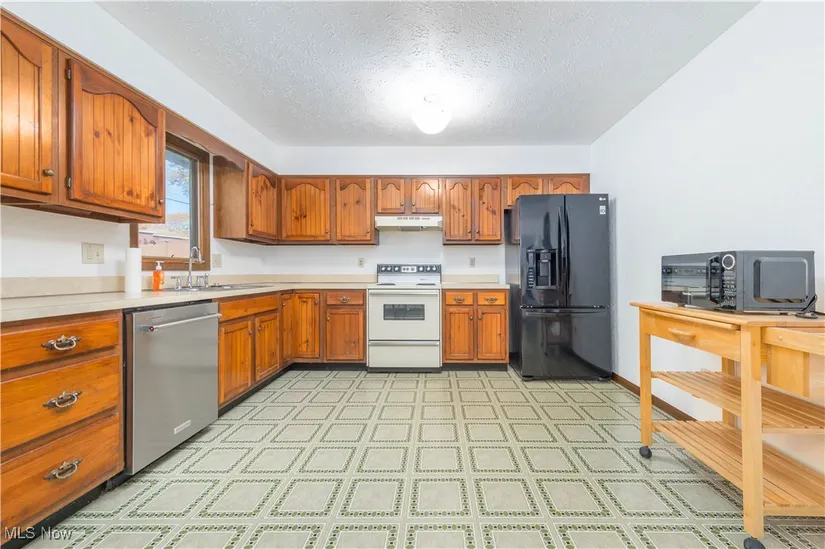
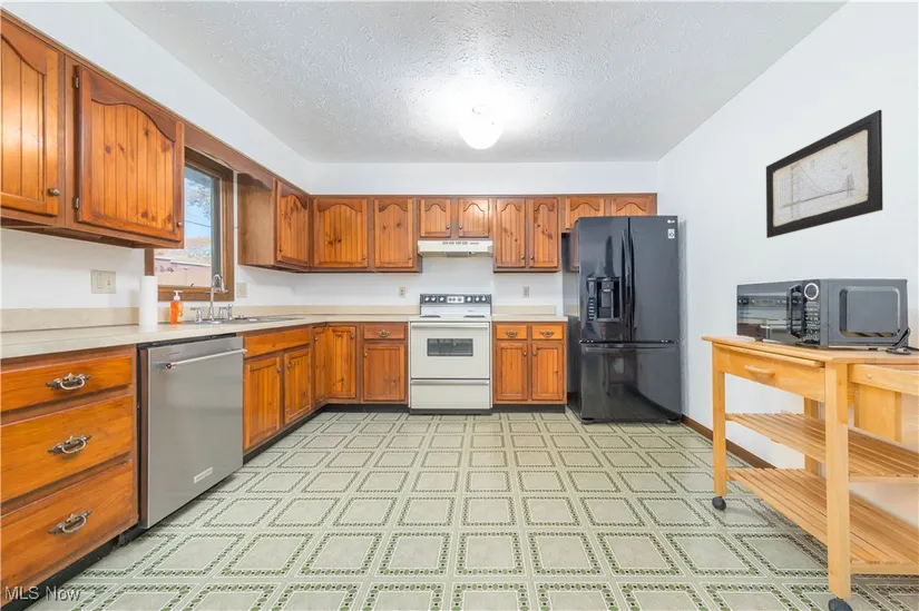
+ wall art [765,109,883,239]
